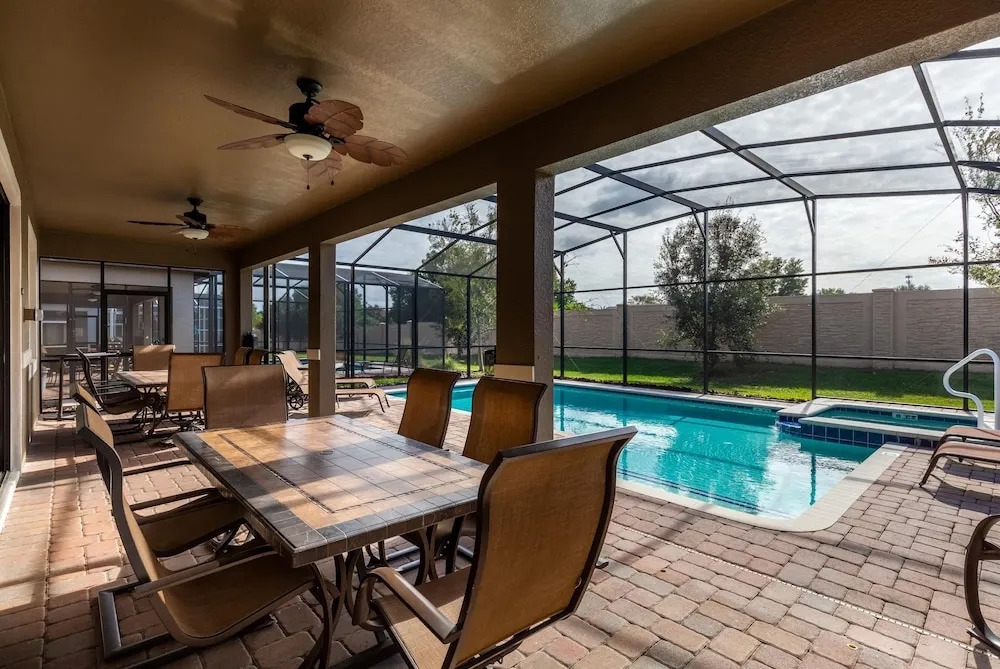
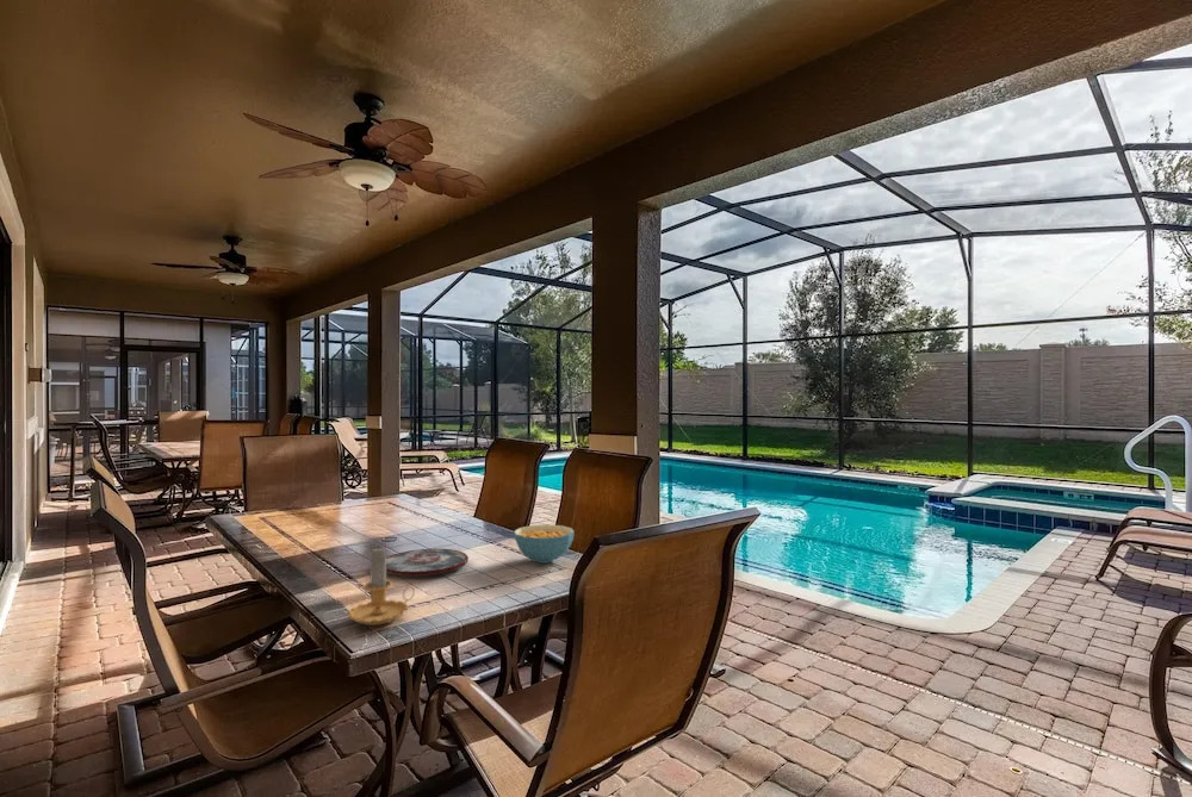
+ plate [385,548,470,577]
+ cereal bowl [513,523,576,565]
+ candle [346,544,416,627]
